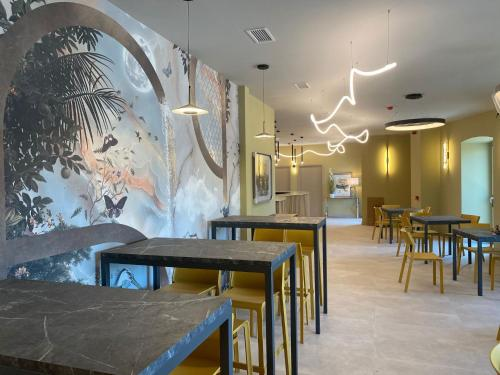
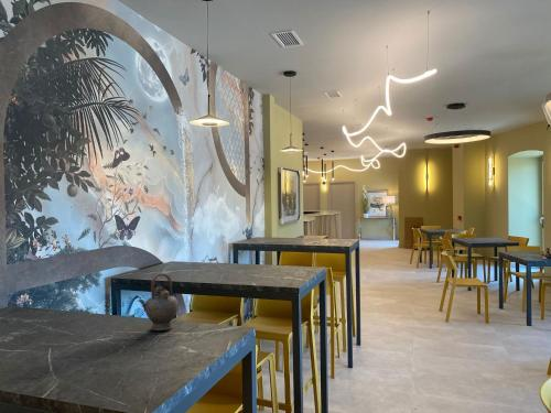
+ teapot [137,272,180,332]
